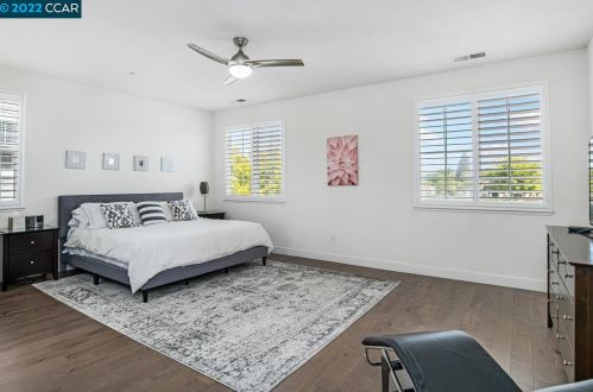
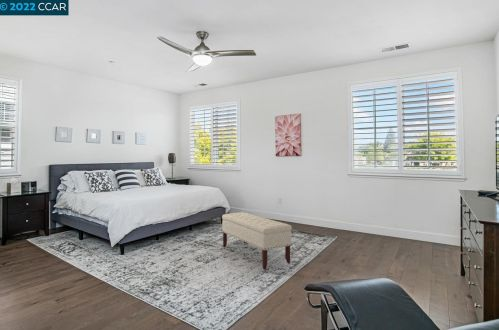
+ bench [221,211,293,271]
